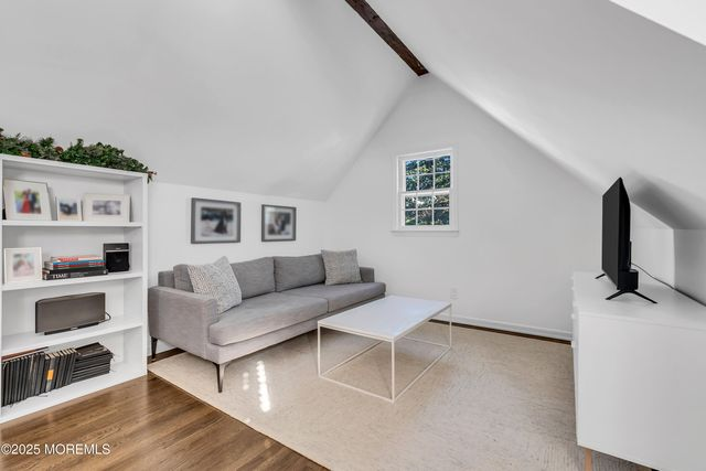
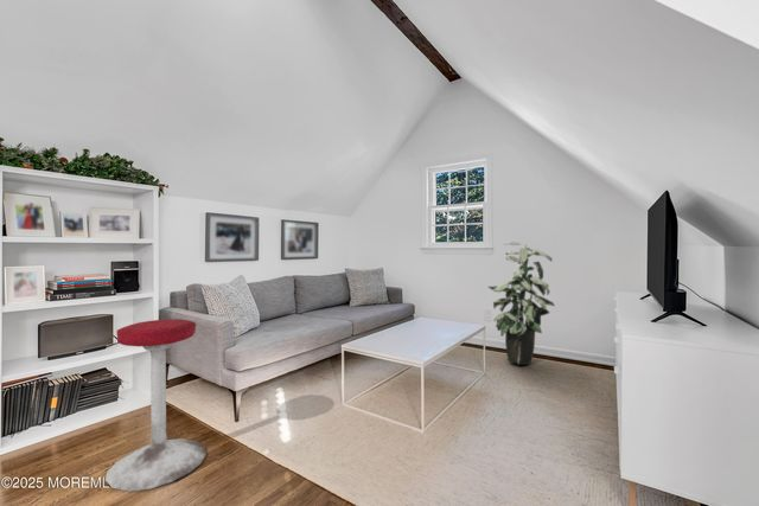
+ stool [104,318,208,493]
+ indoor plant [486,241,556,366]
